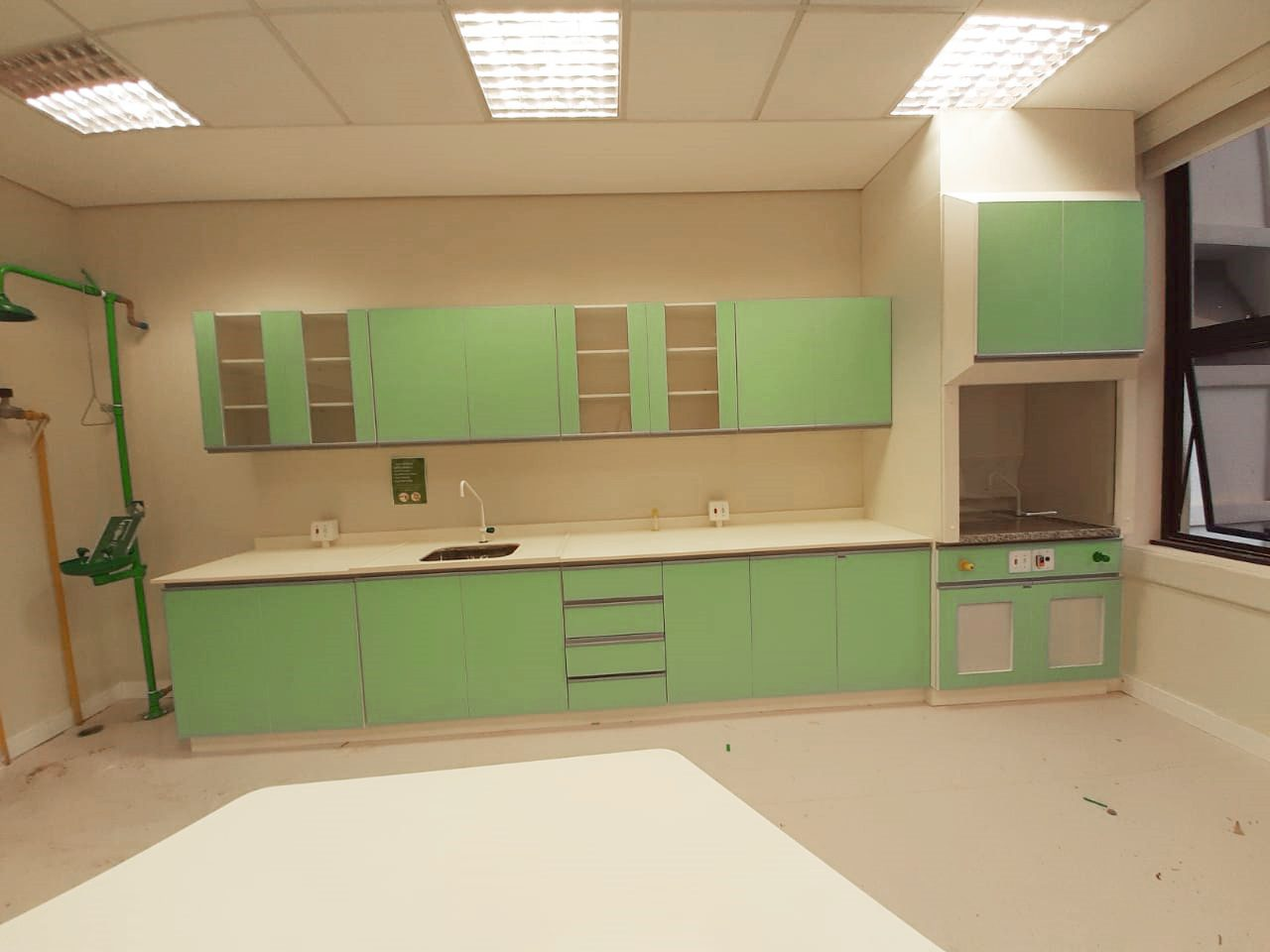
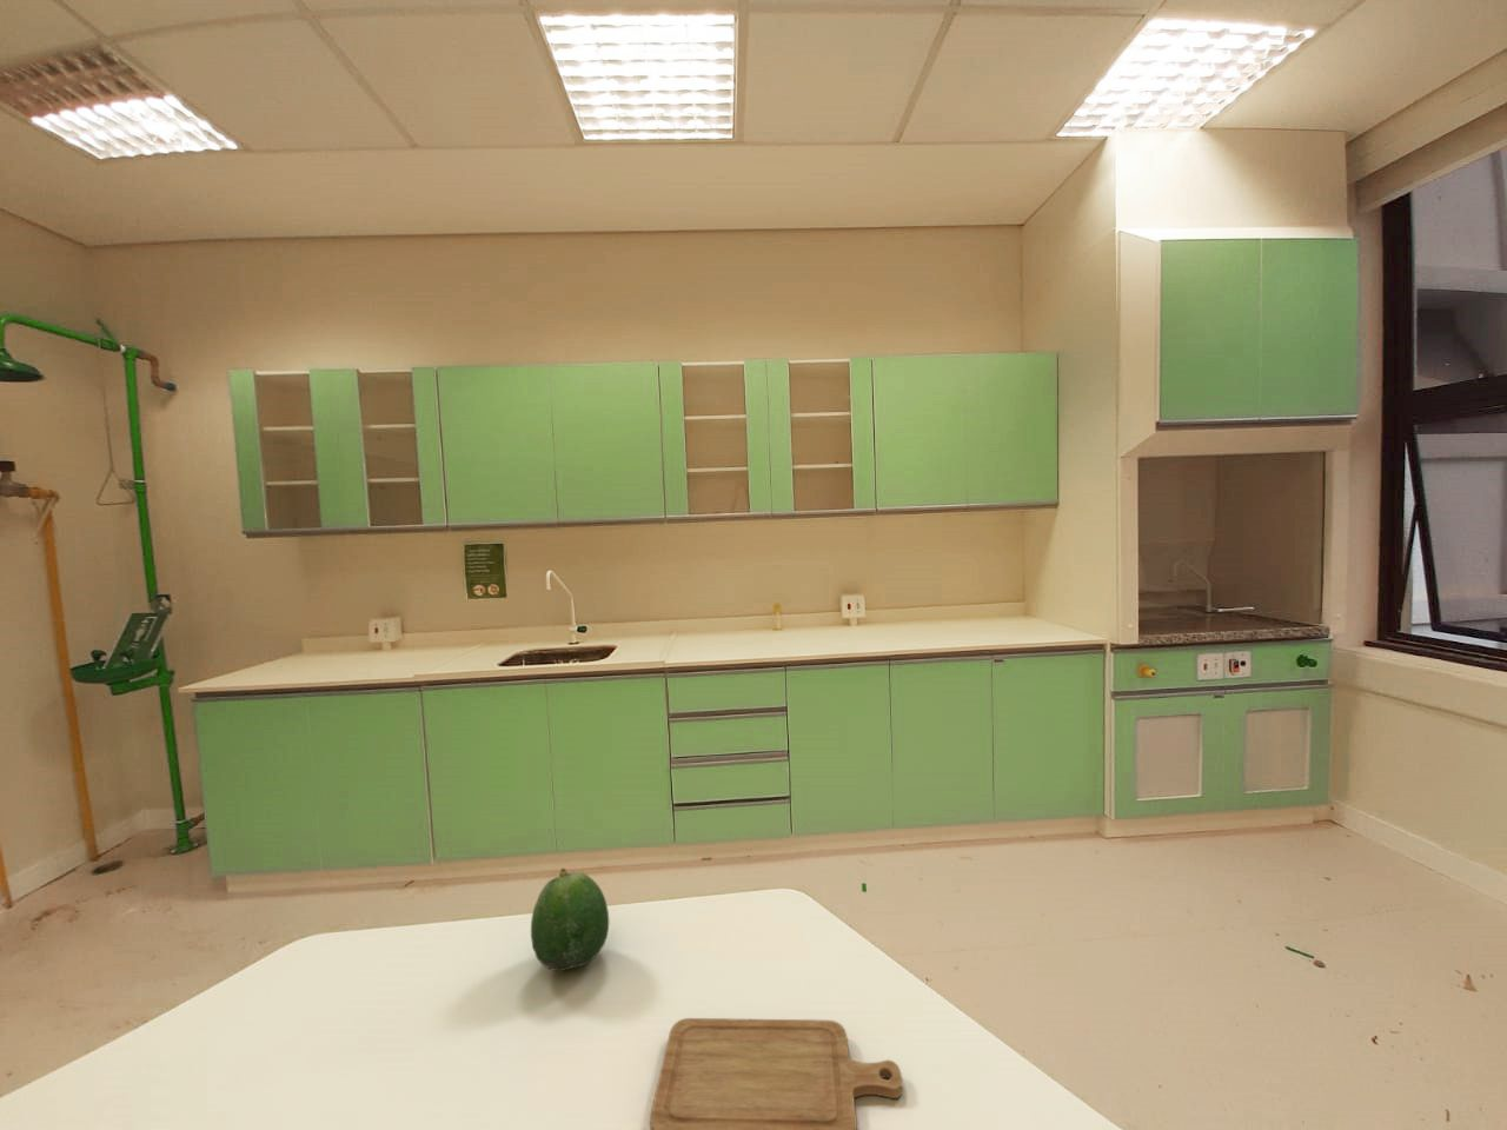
+ fruit [529,866,610,972]
+ chopping board [649,1017,903,1130]
